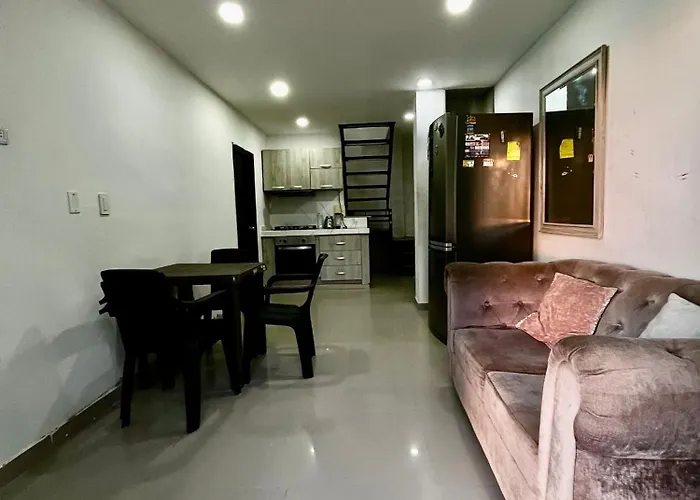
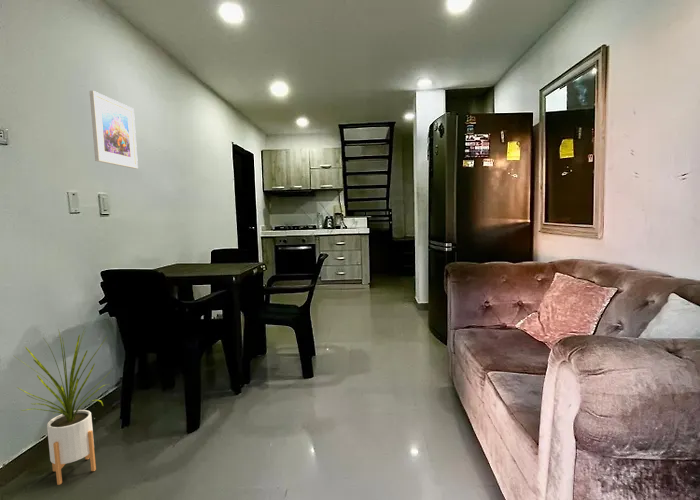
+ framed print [89,90,139,170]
+ house plant [13,328,112,486]
